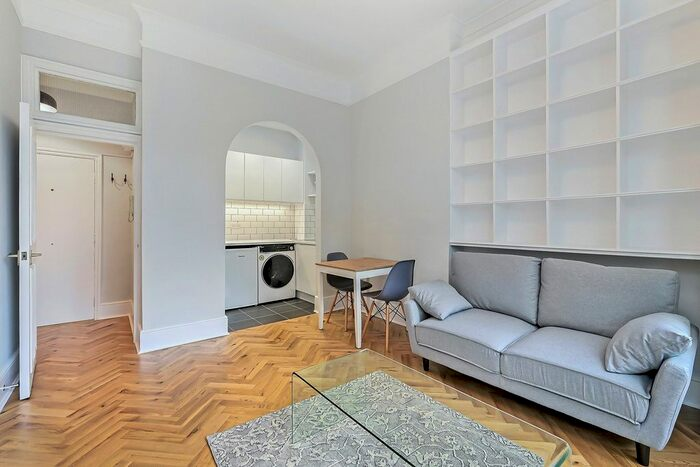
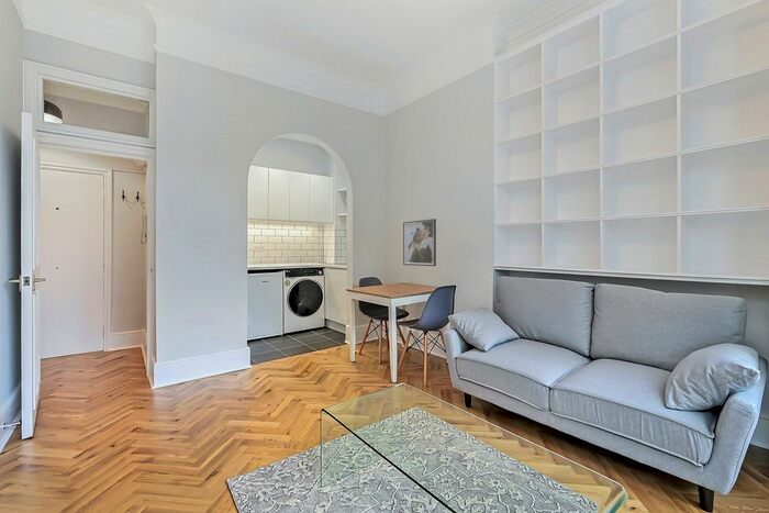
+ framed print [402,218,437,267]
